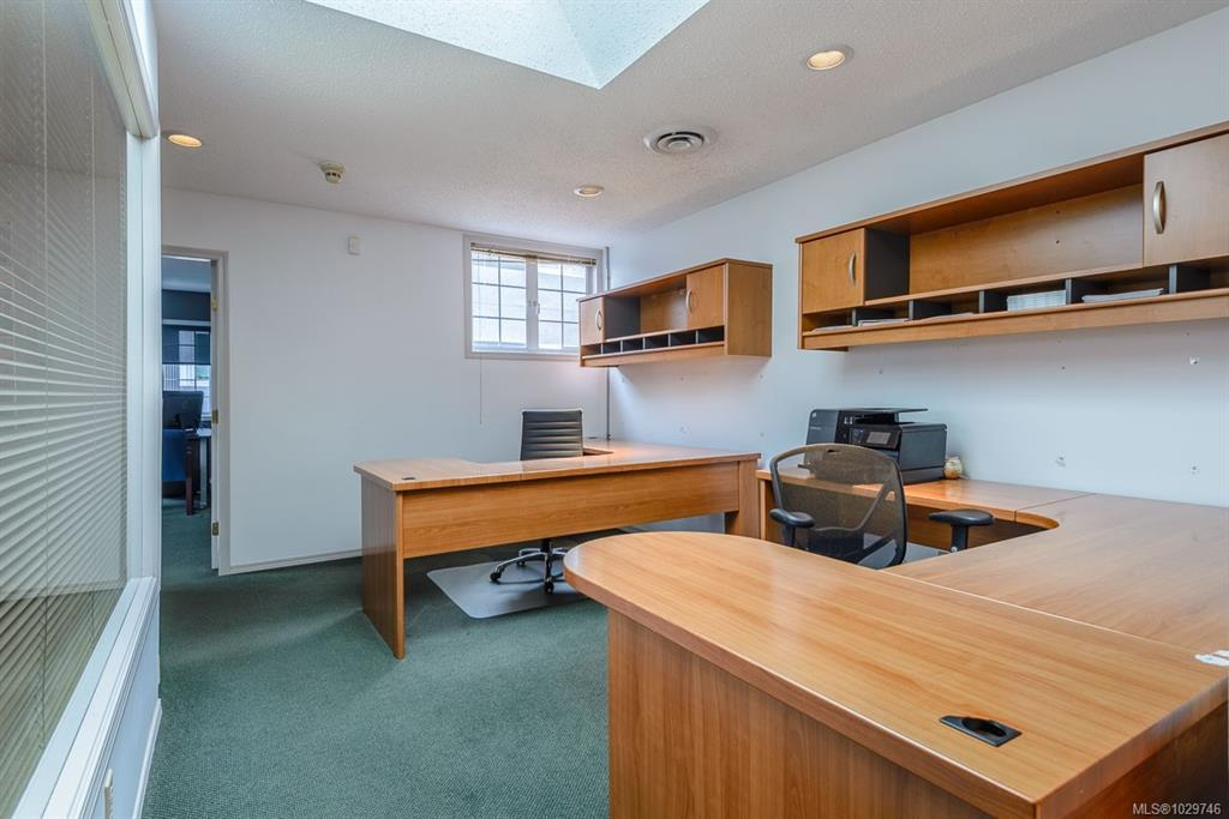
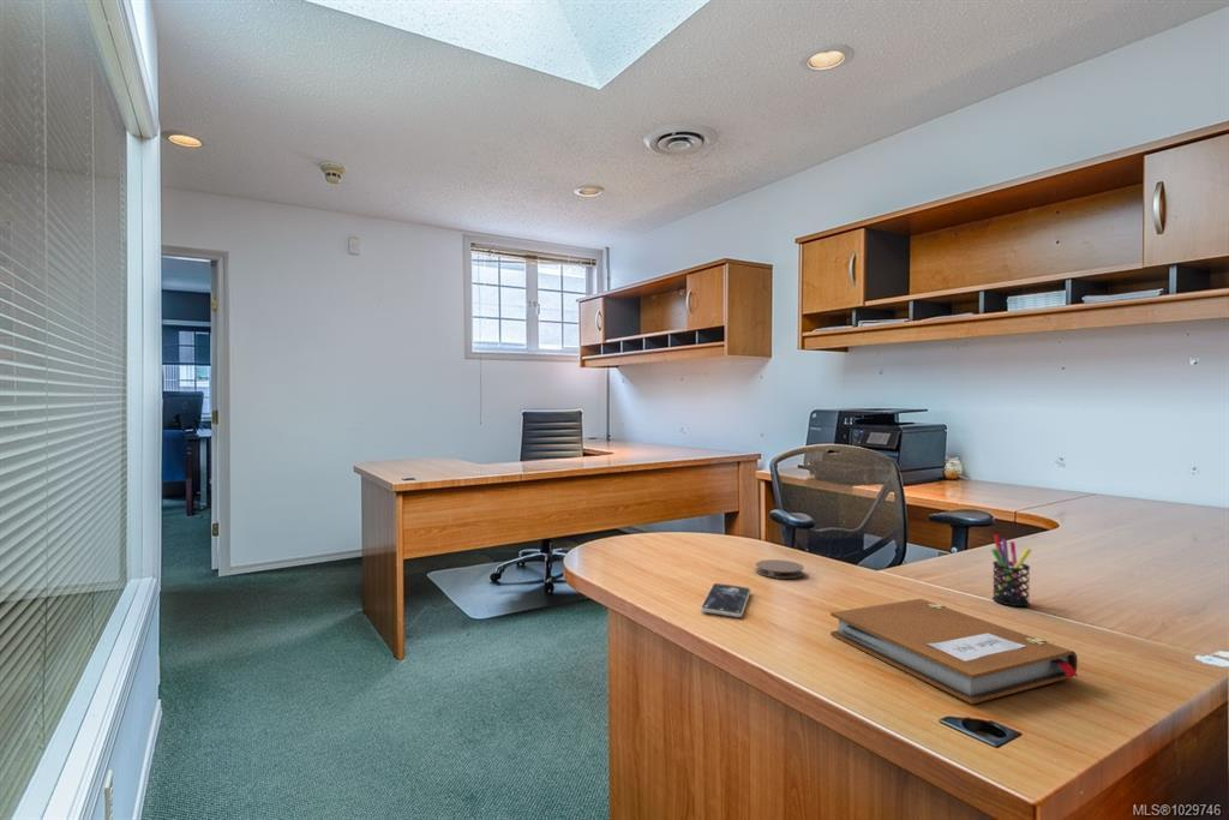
+ smartphone [700,582,751,618]
+ notebook [829,598,1079,705]
+ coaster [755,558,805,580]
+ pen holder [990,533,1032,607]
